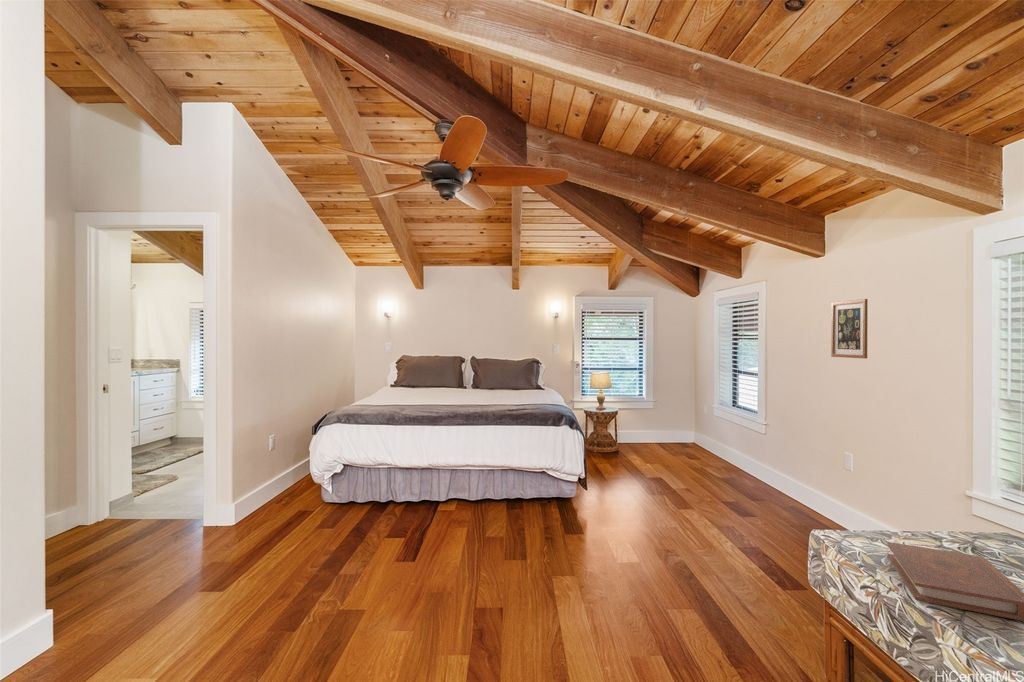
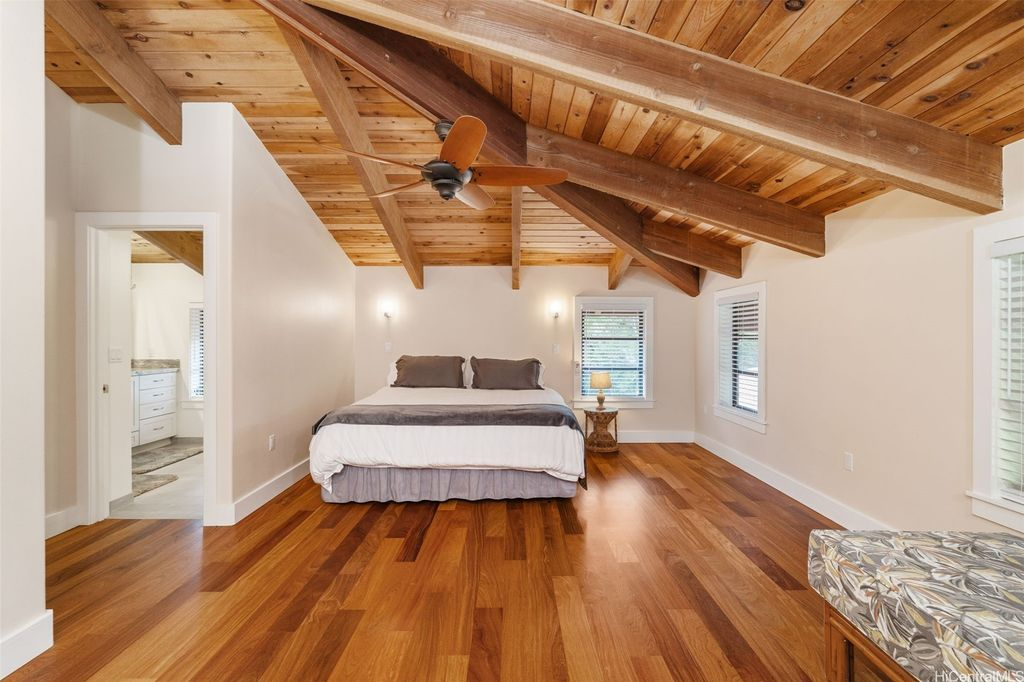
- wall art [830,298,869,359]
- book [886,541,1024,622]
